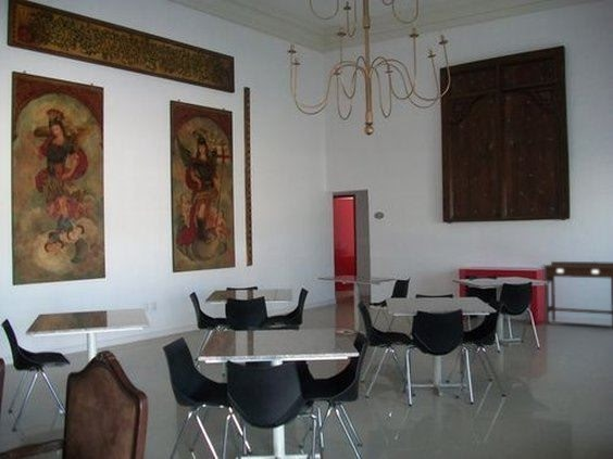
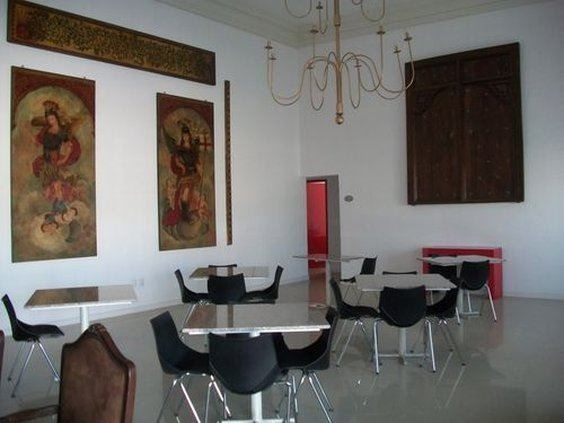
- console table [540,260,613,330]
